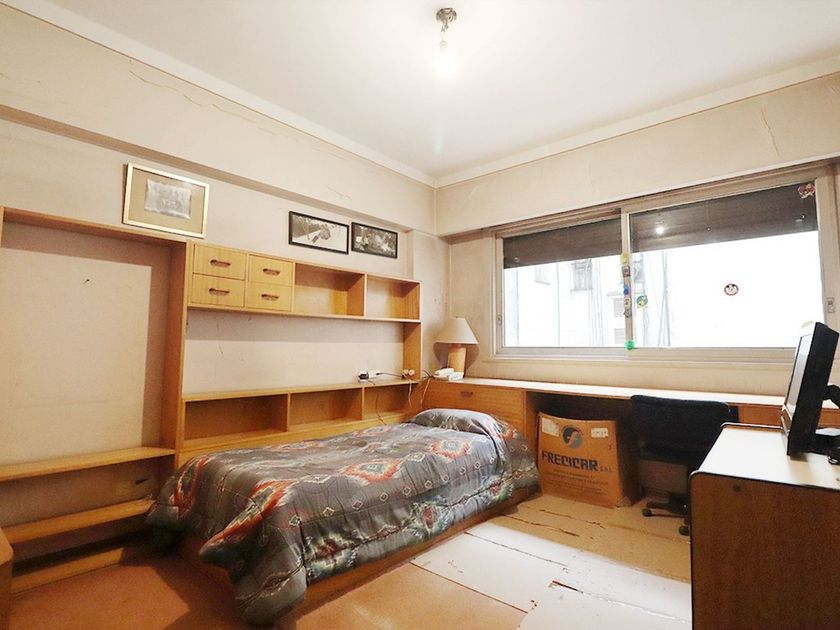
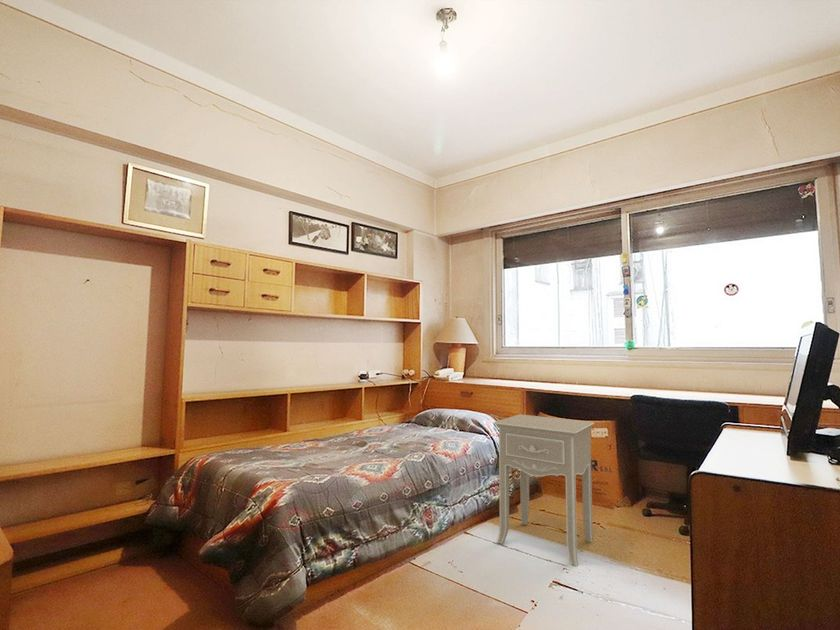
+ nightstand [493,413,595,567]
